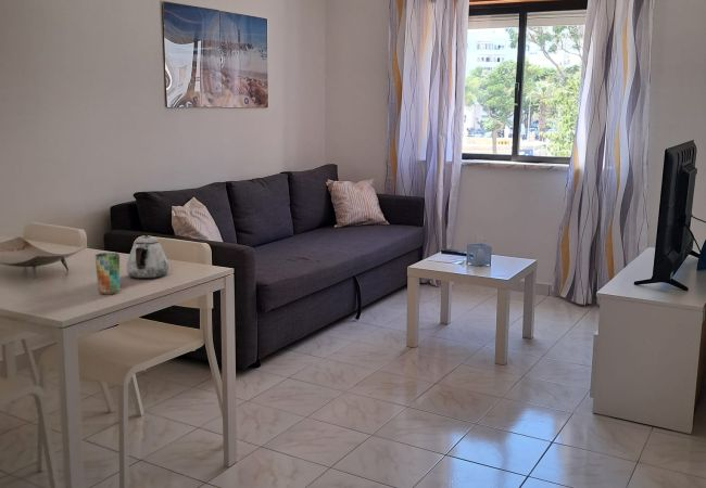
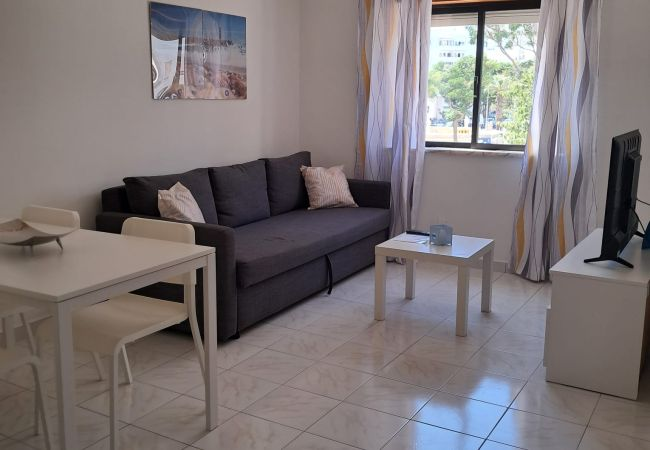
- cup [93,252,121,296]
- teapot [126,233,169,280]
